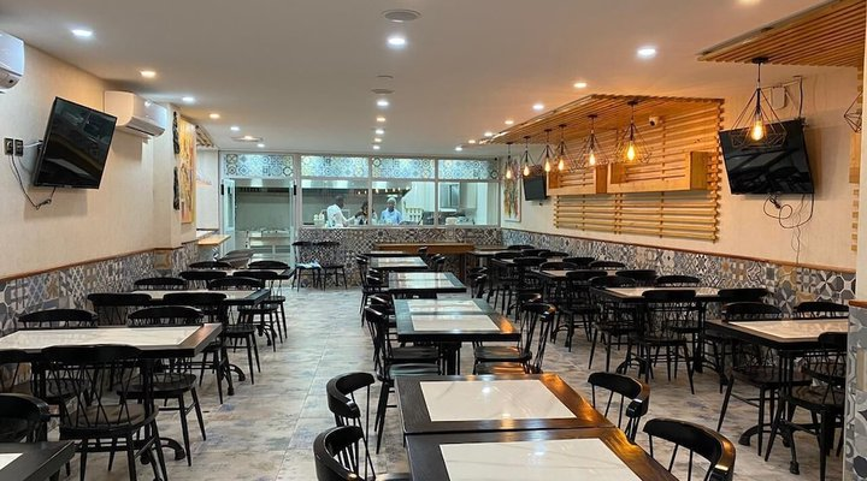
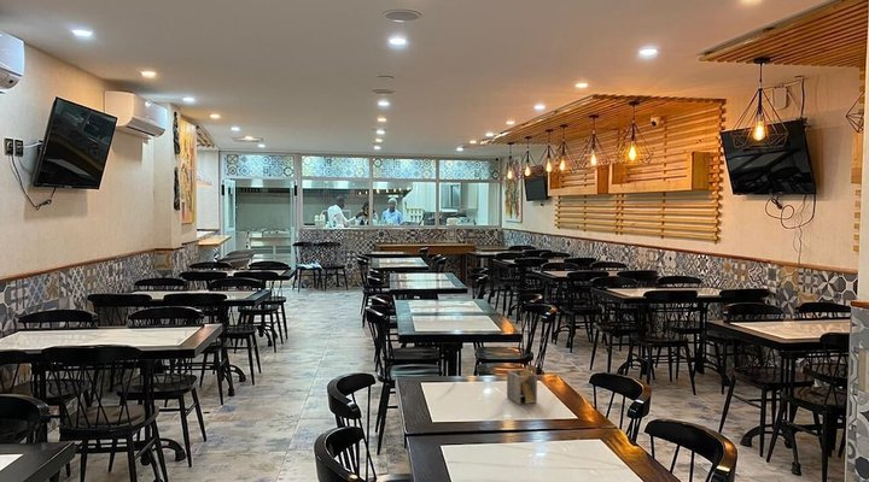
+ napkin holder [506,364,538,406]
